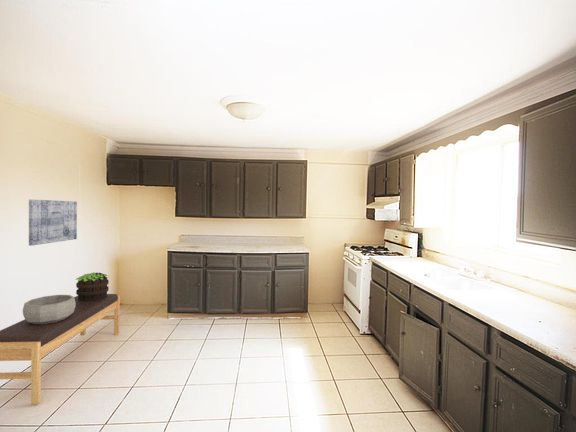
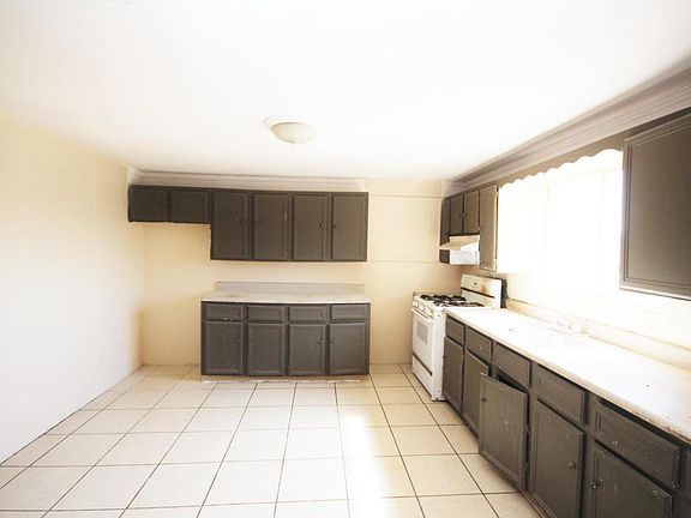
- wall art [28,198,78,247]
- bench [0,293,121,405]
- decorative bowl [22,294,76,324]
- potted plant [75,272,110,301]
